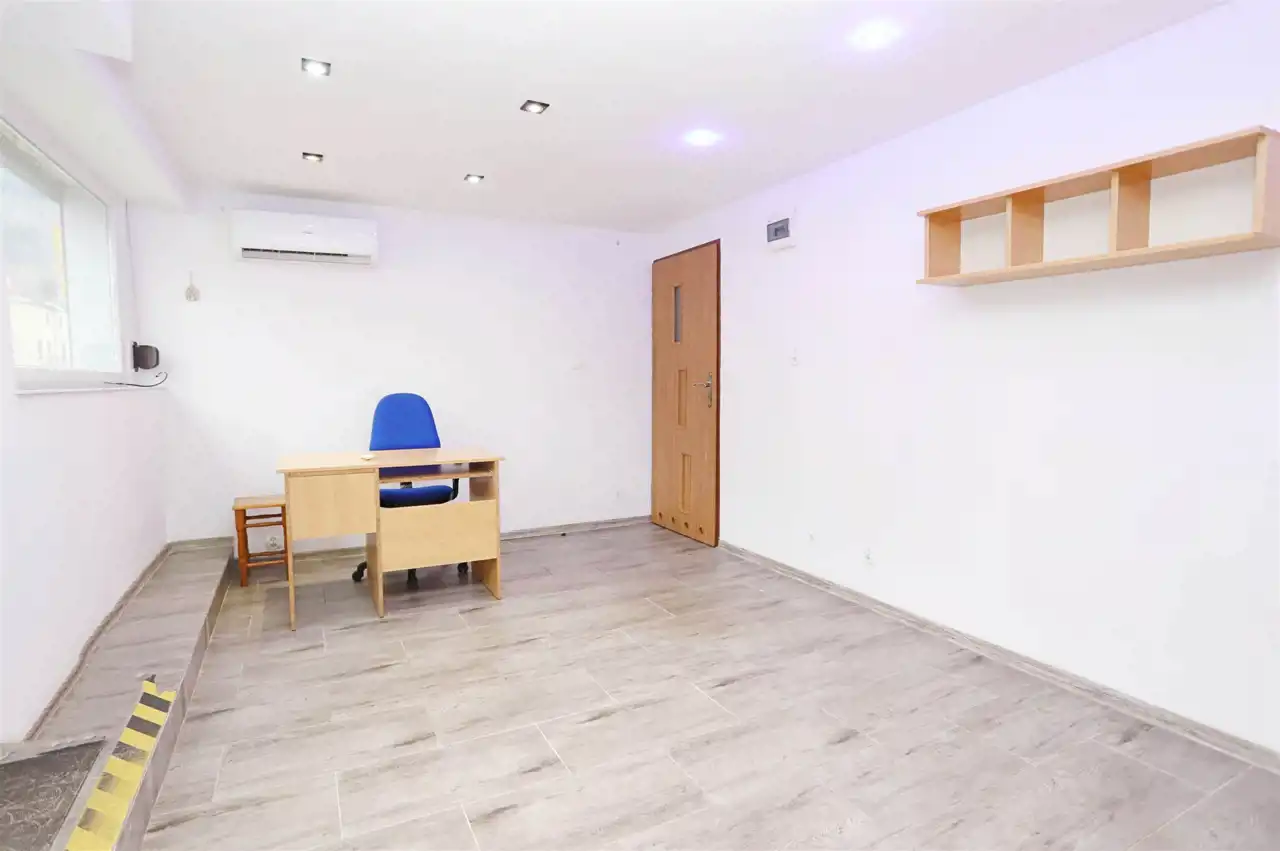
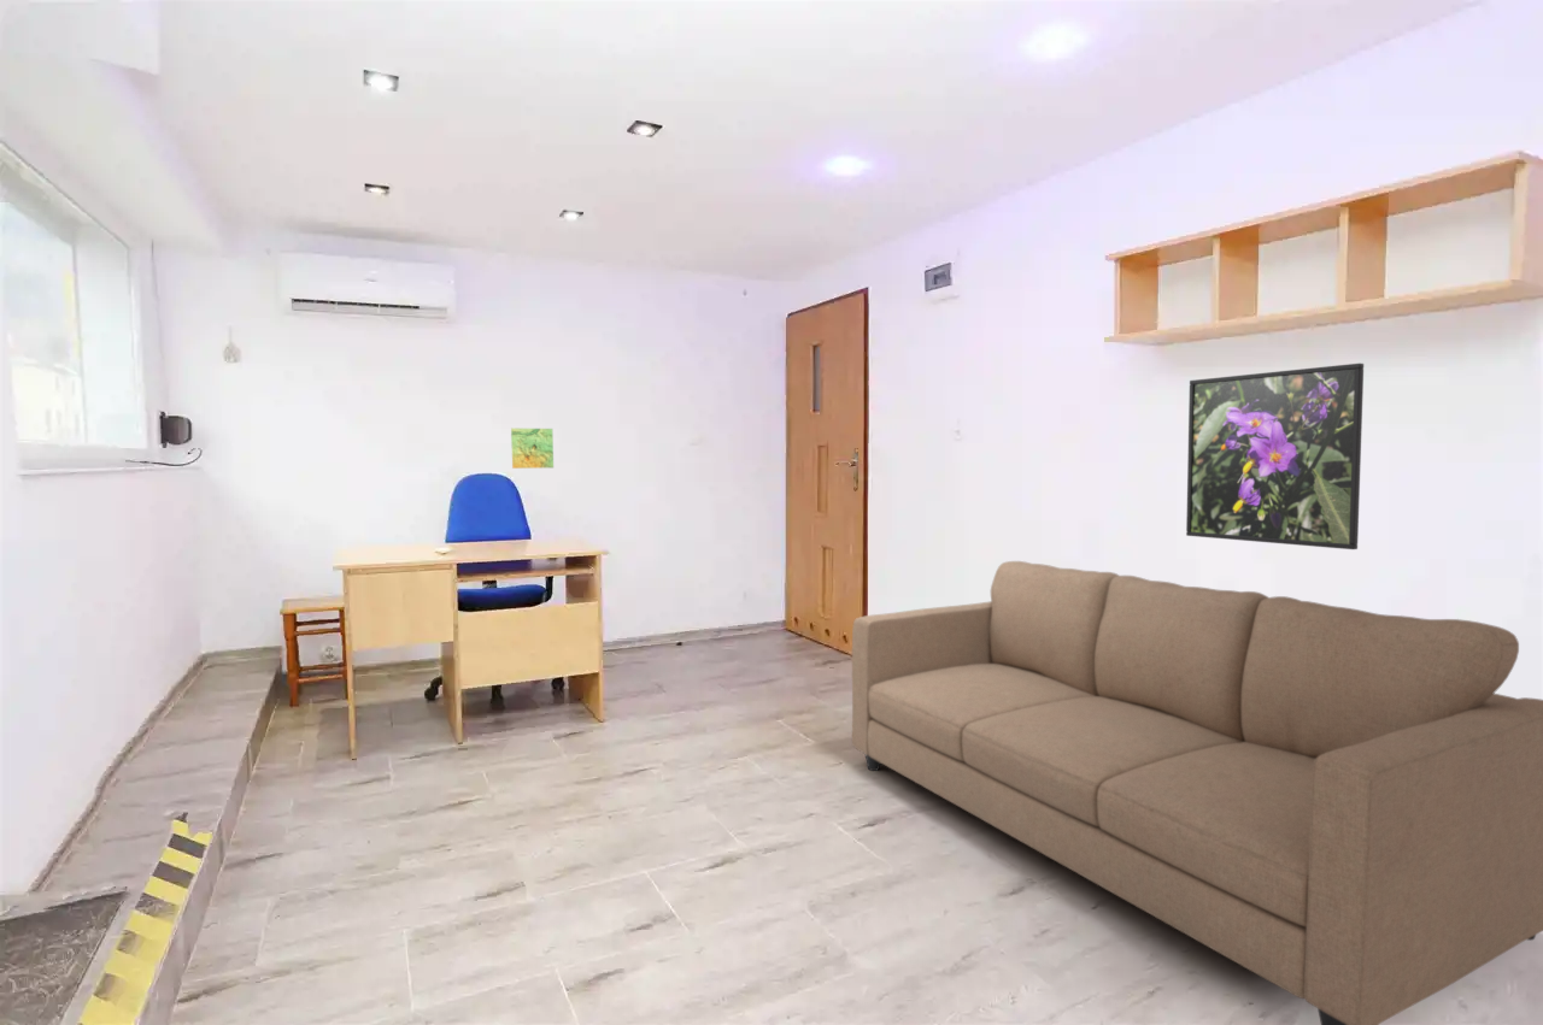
+ sofa [851,560,1543,1025]
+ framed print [1185,363,1365,550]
+ map [510,428,555,470]
